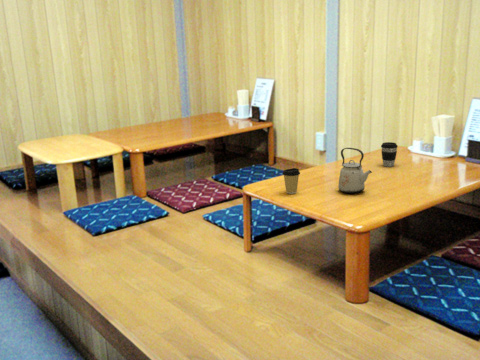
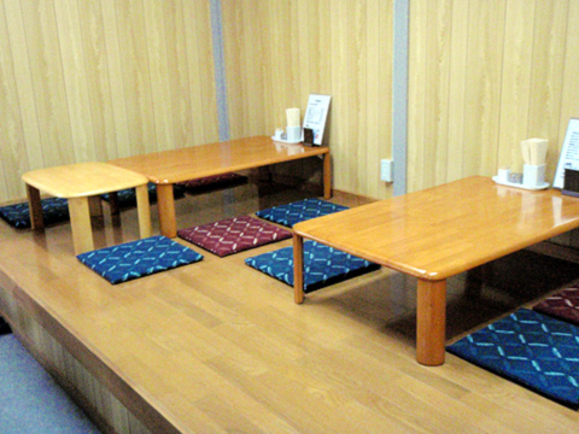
- coffee cup [380,141,398,168]
- kettle [337,147,373,194]
- coffee cup [281,167,301,195]
